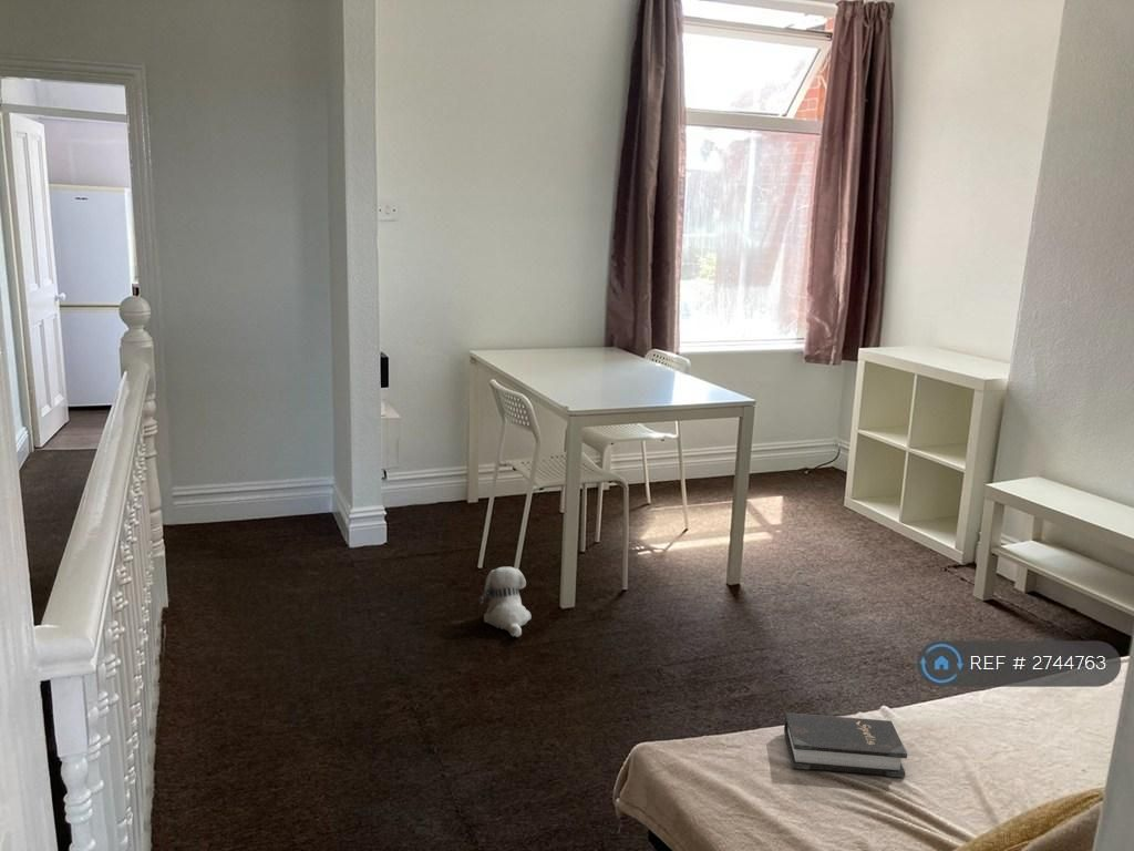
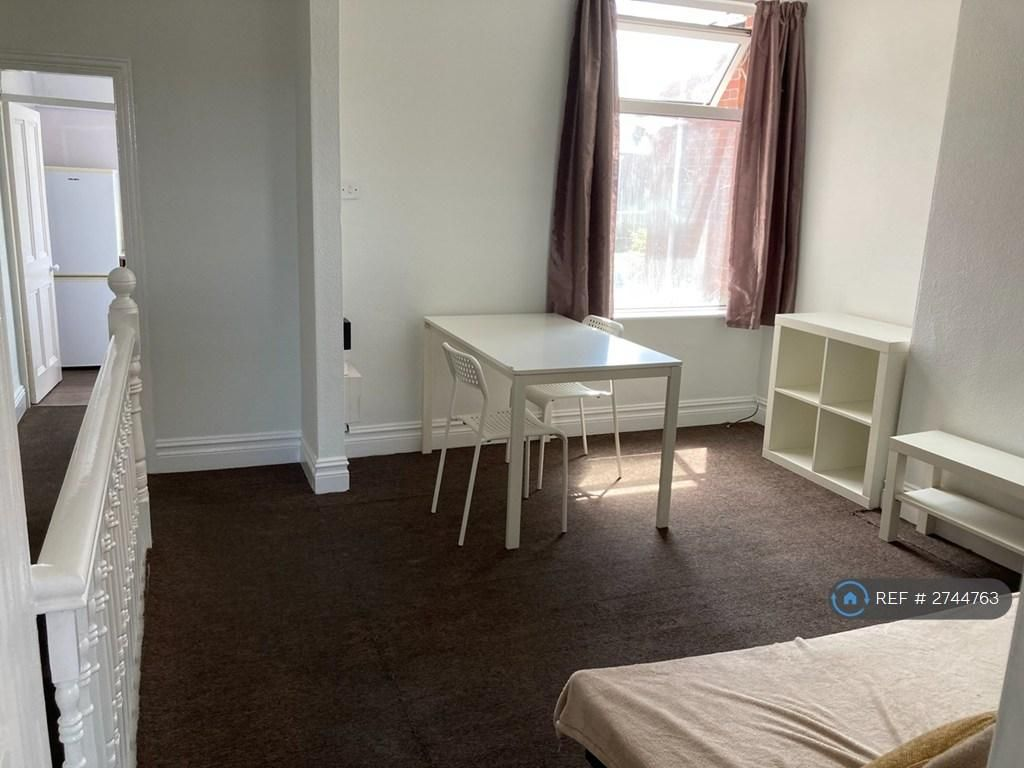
- plush toy [478,566,532,638]
- hardback book [783,711,908,779]
